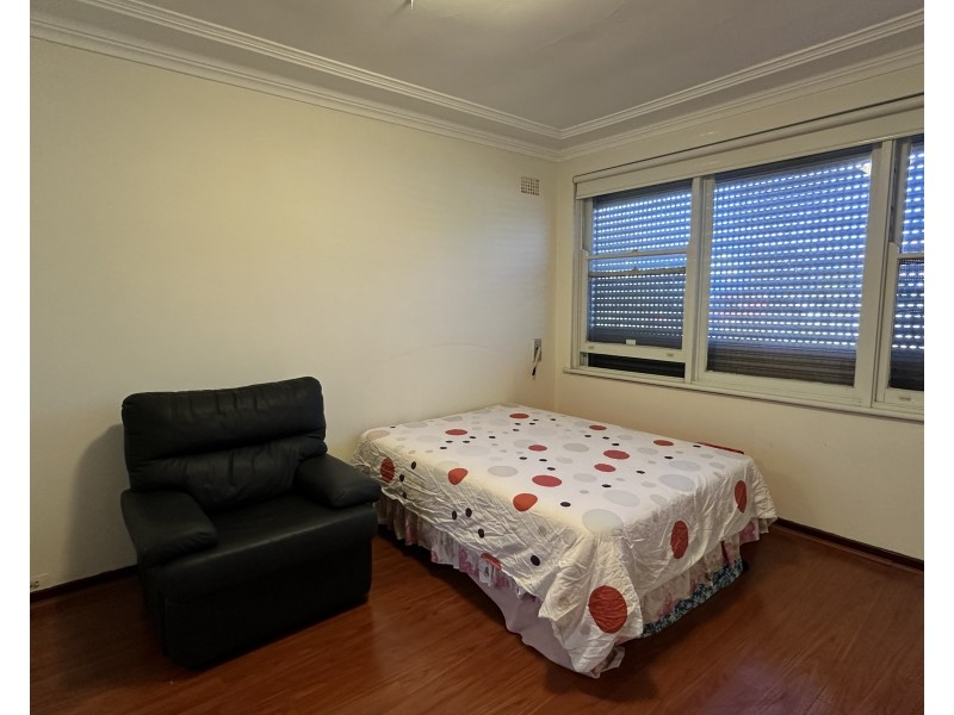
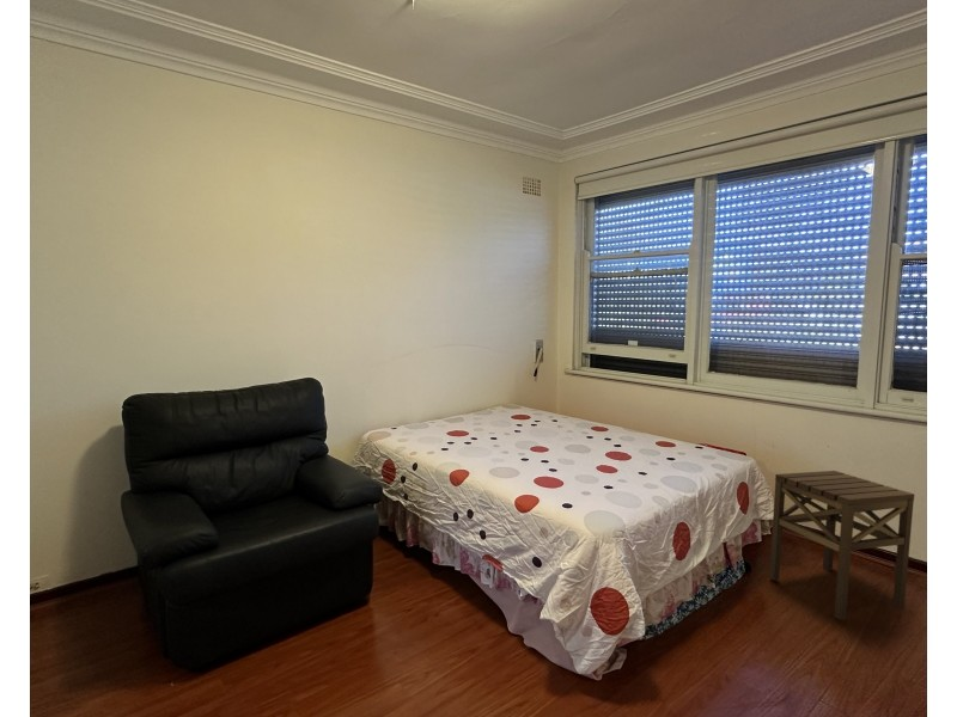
+ side table [768,470,915,621]
